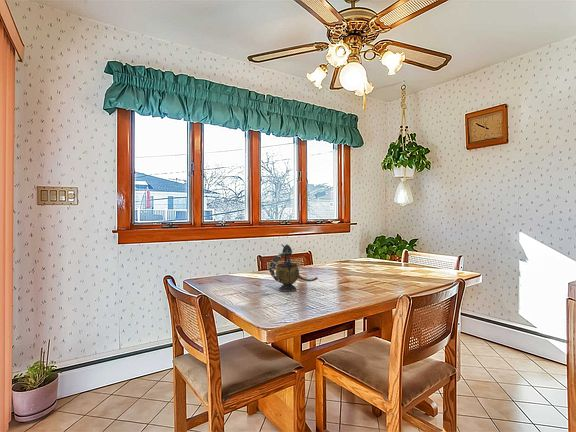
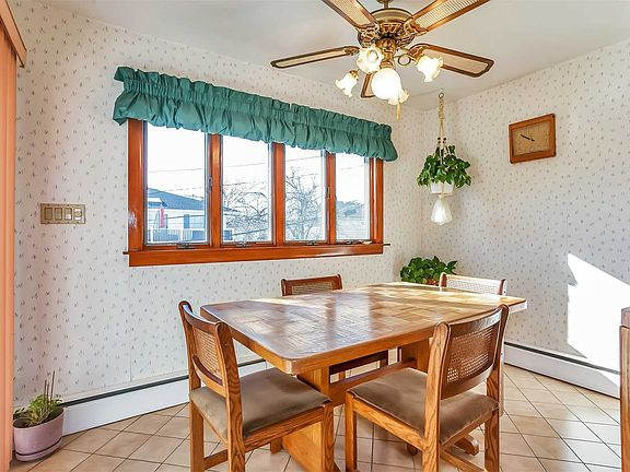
- teapot [268,243,319,292]
